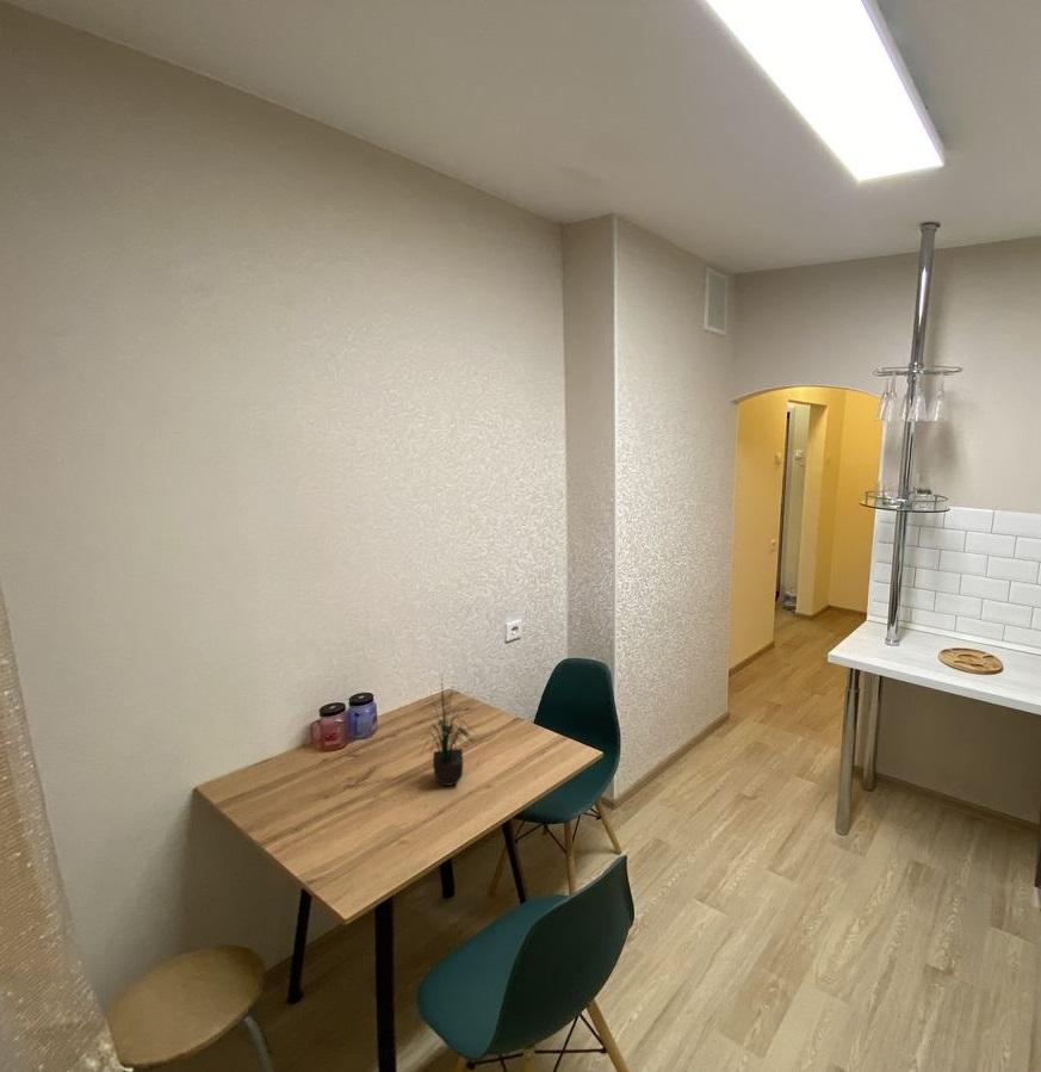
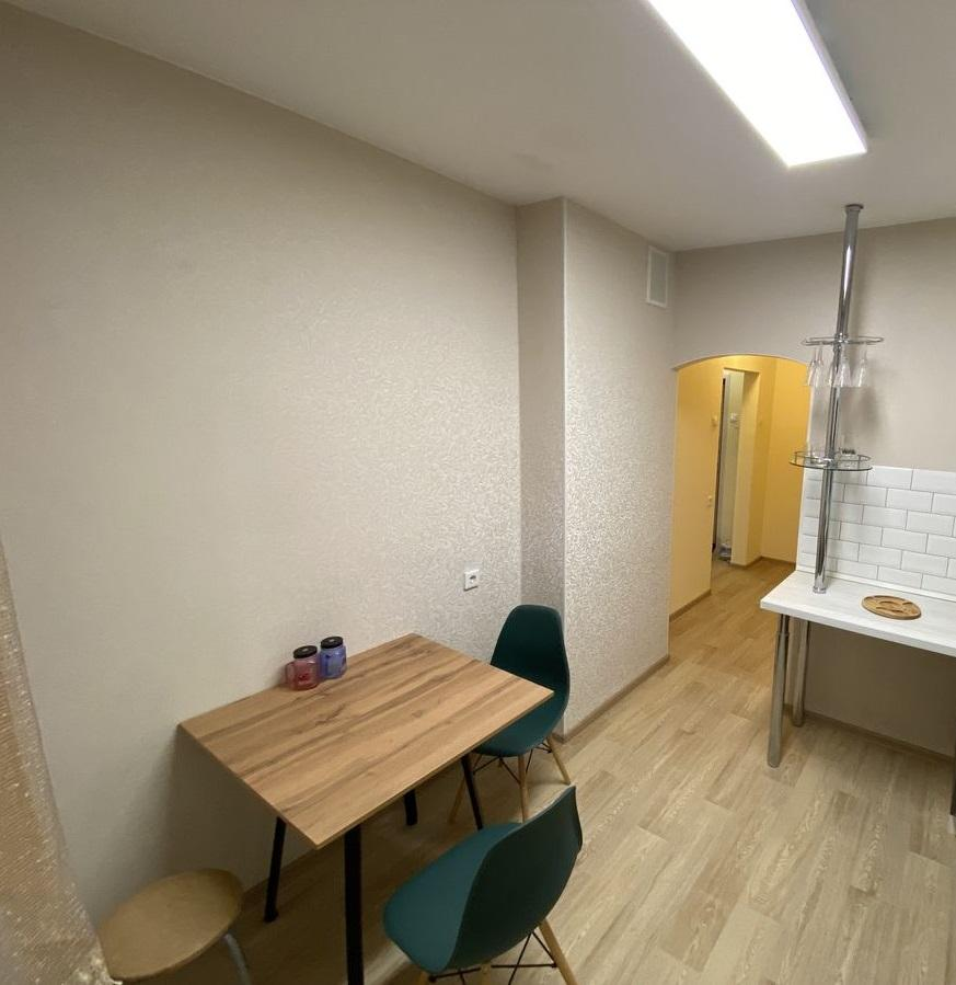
- potted plant [419,673,482,787]
